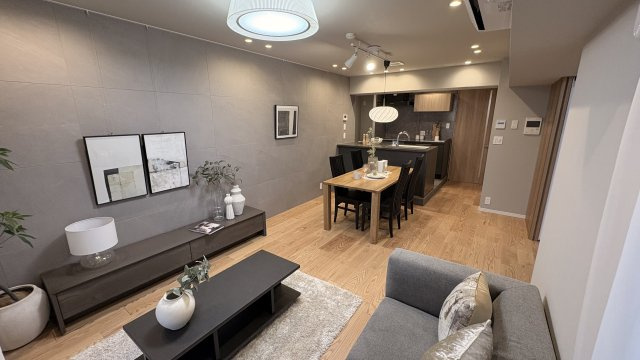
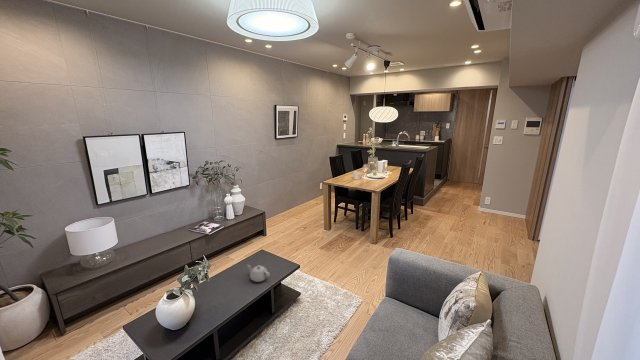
+ teapot [246,264,271,283]
